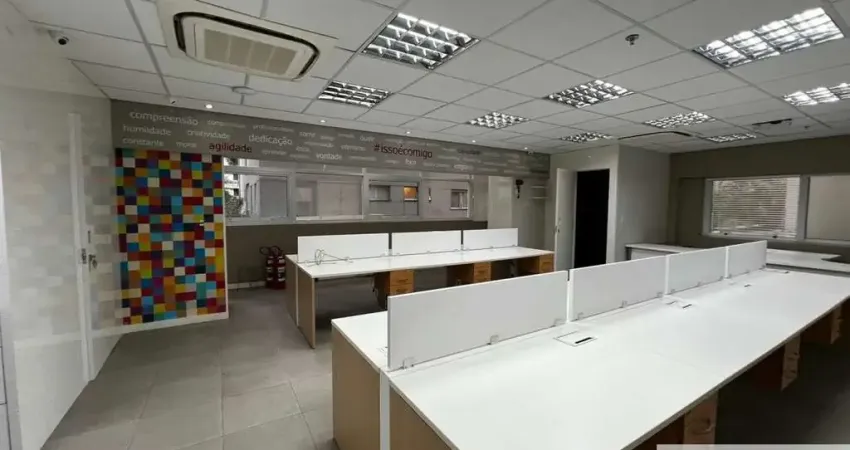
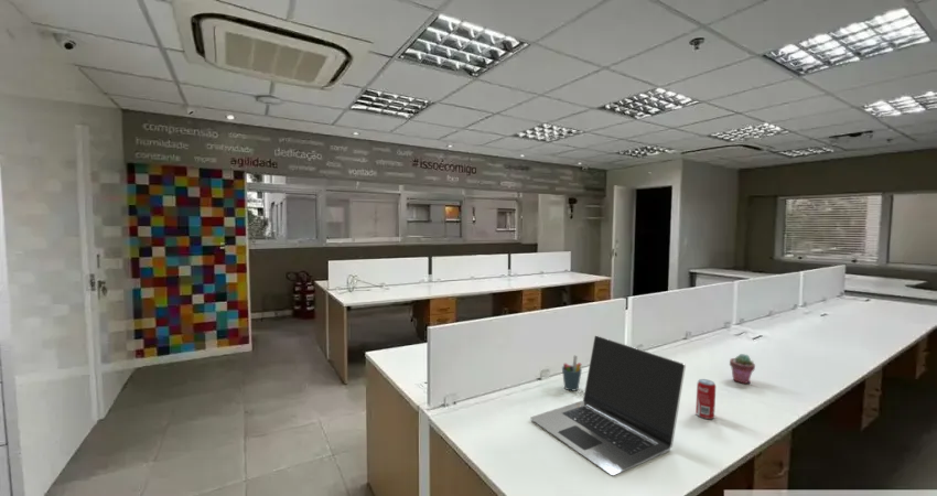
+ pen holder [561,355,583,391]
+ laptop [529,334,687,477]
+ potted succulent [729,353,756,385]
+ beverage can [694,378,717,420]
